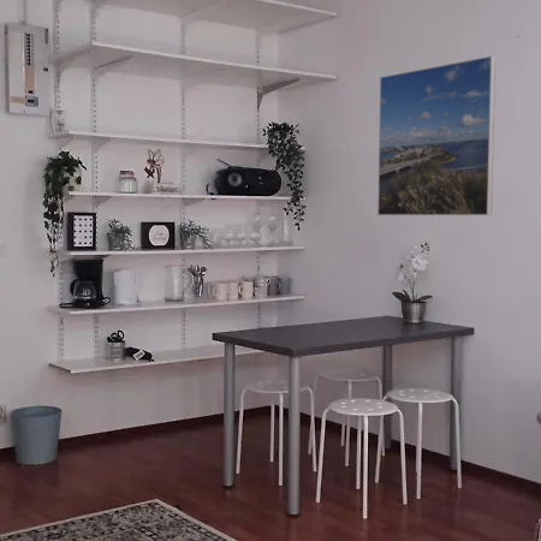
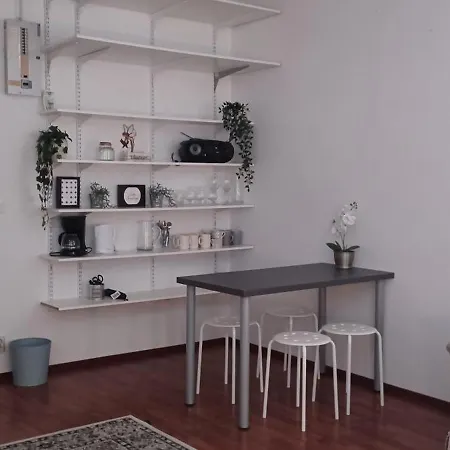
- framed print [376,55,497,216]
